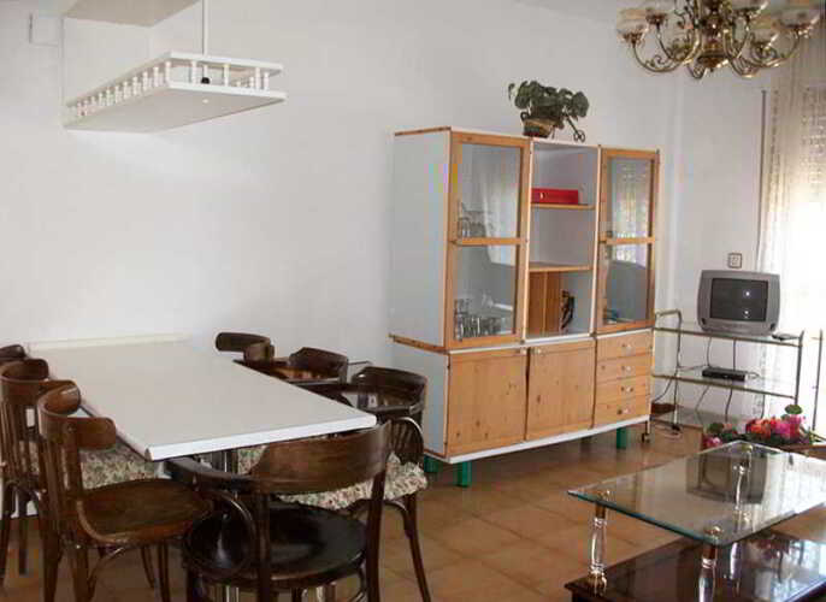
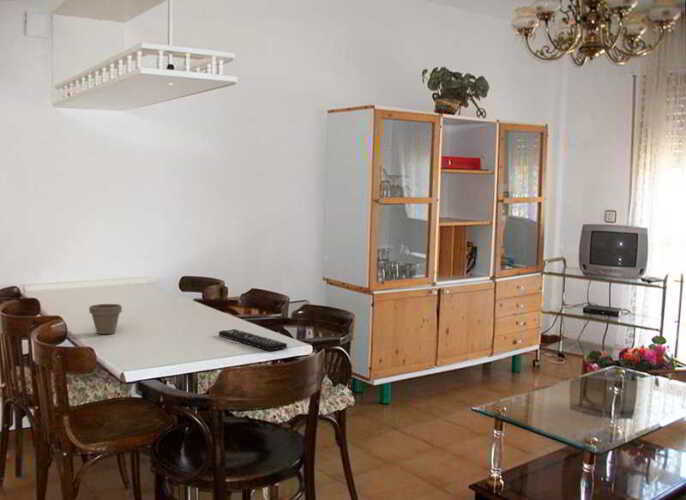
+ flower pot [88,303,123,335]
+ remote control [218,328,288,352]
